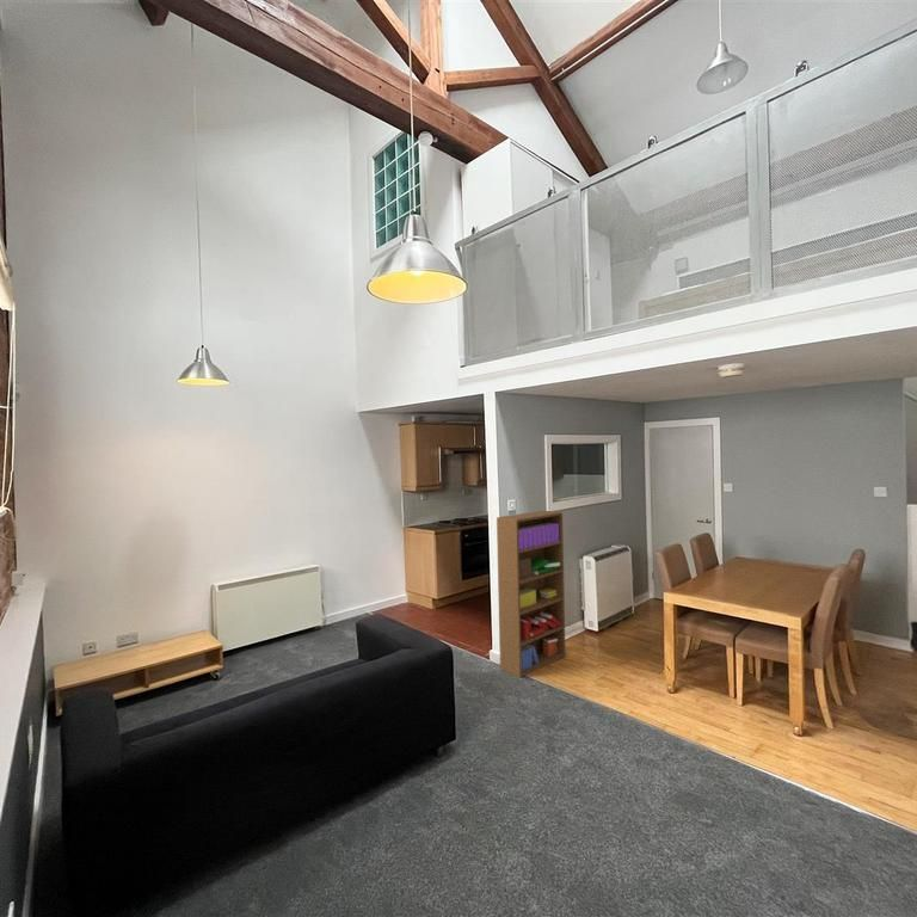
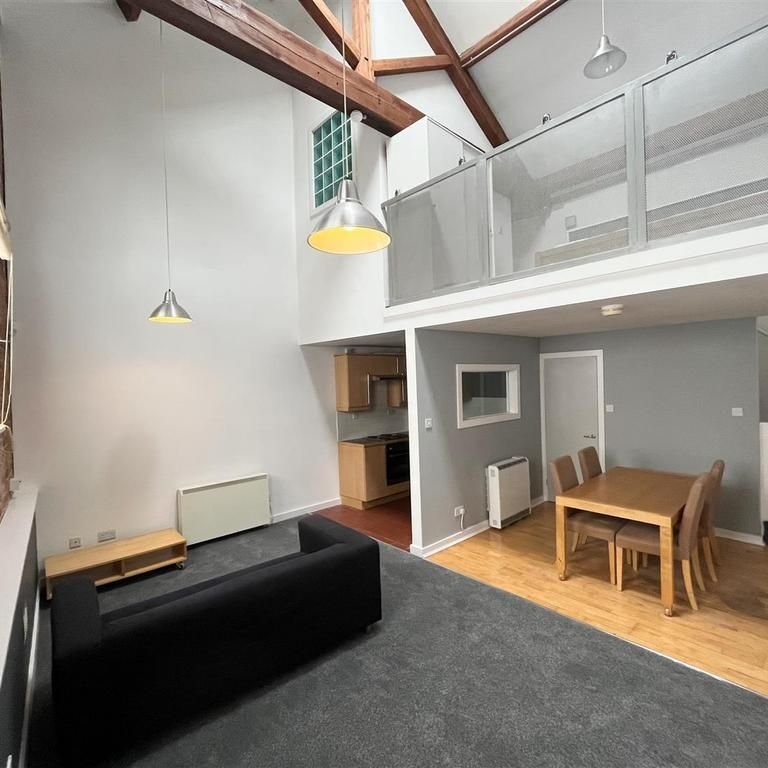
- bookshelf [496,510,567,679]
